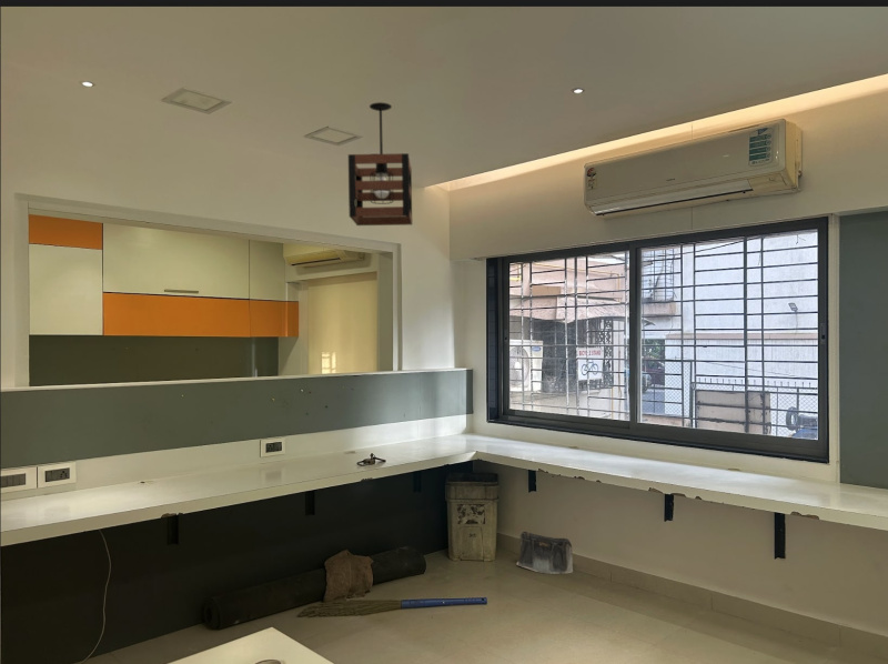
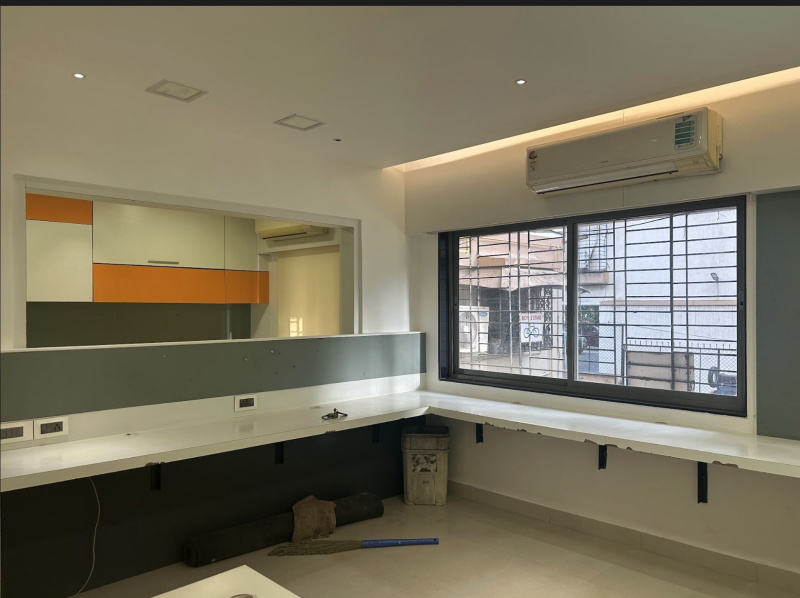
- saddlebag [516,531,574,575]
- pendant light [347,101,413,227]
